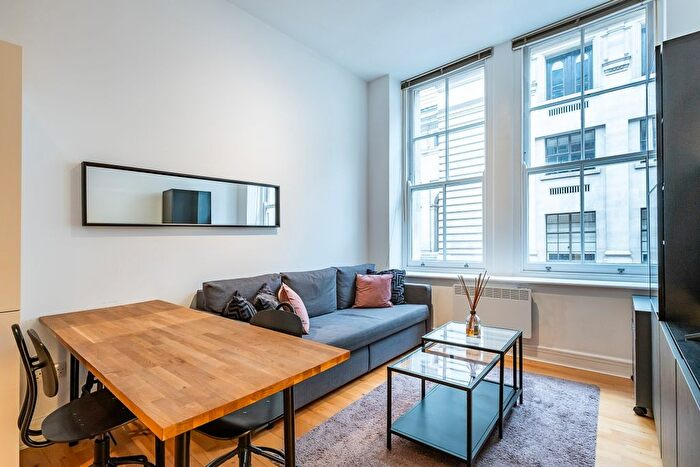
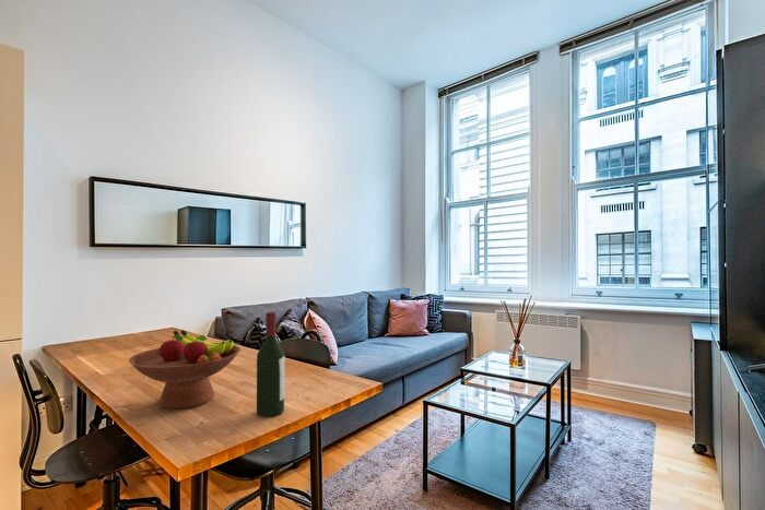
+ fruit bowl [128,329,242,410]
+ wine bottle [256,311,285,418]
